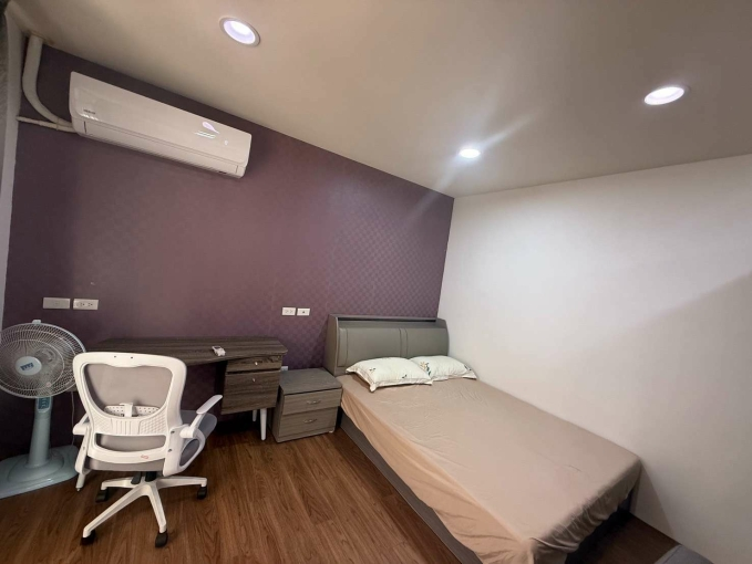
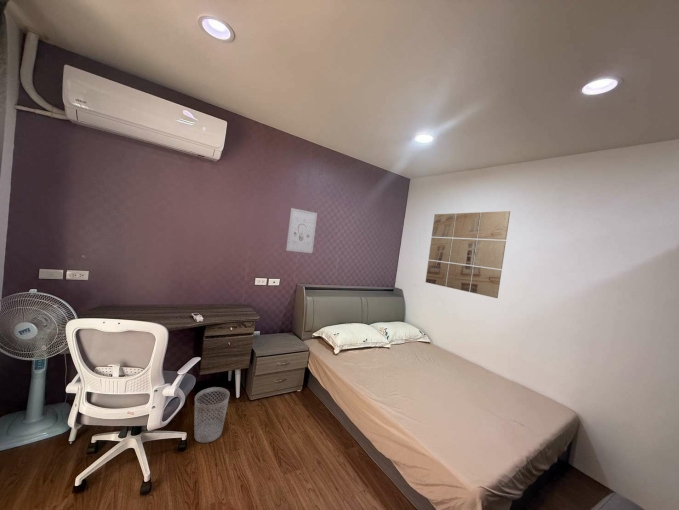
+ wastebasket [193,386,230,444]
+ wall art [285,207,318,254]
+ wall art [425,210,511,299]
